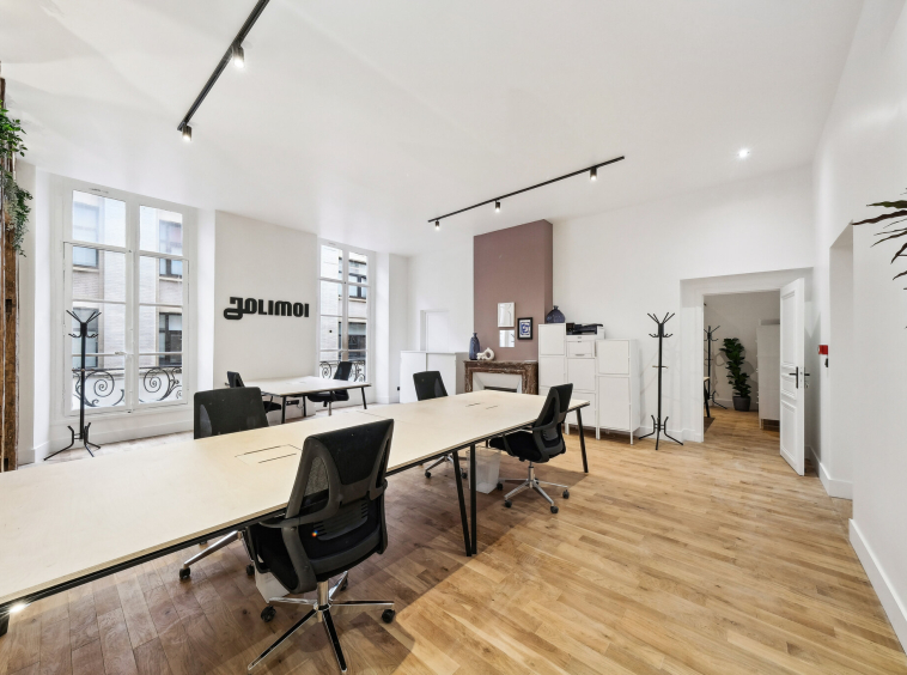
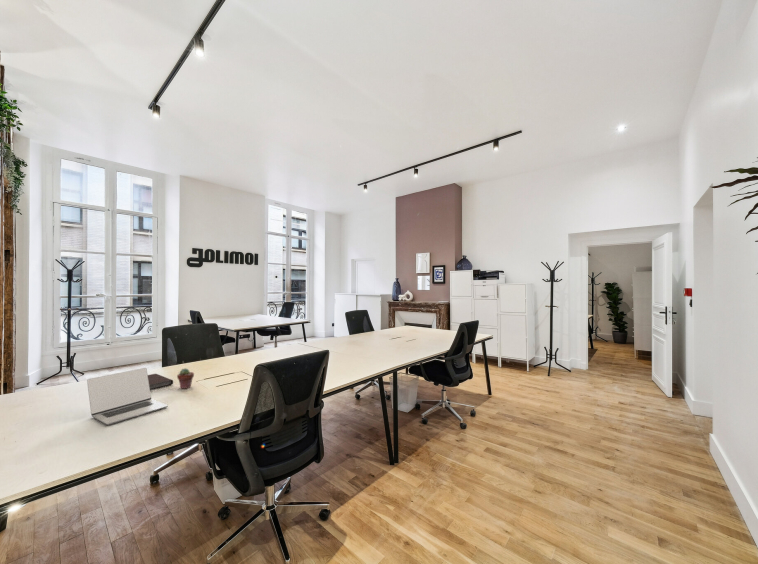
+ notebook [148,373,174,391]
+ potted succulent [176,367,195,390]
+ laptop [86,367,169,426]
